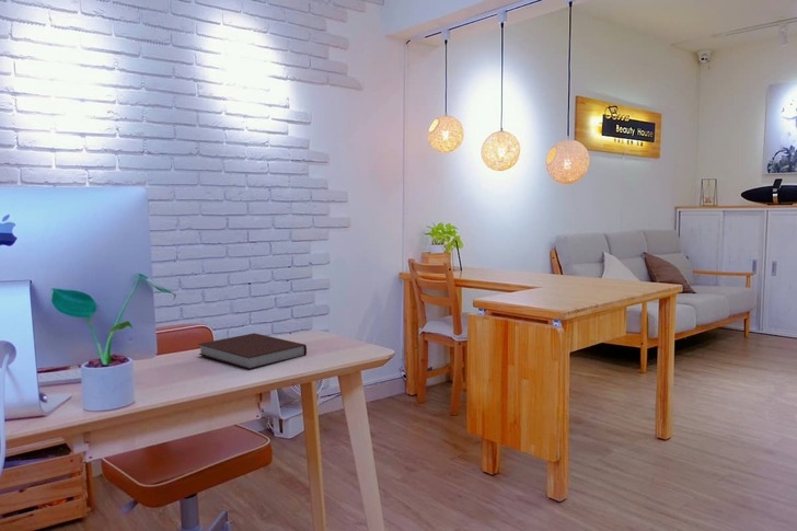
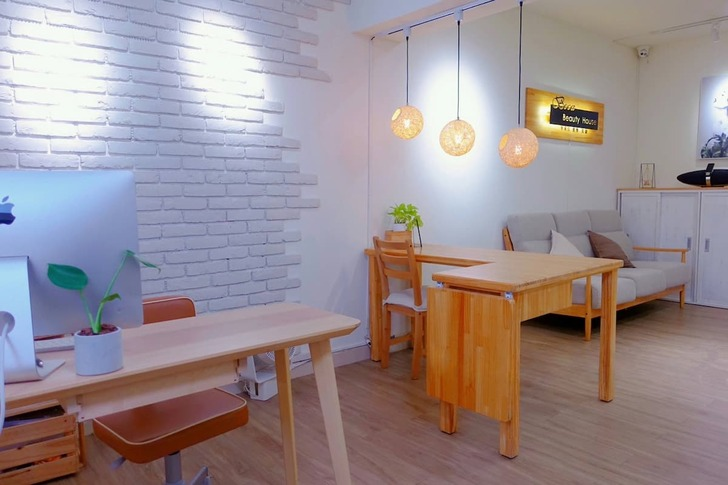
- notebook [197,332,308,370]
